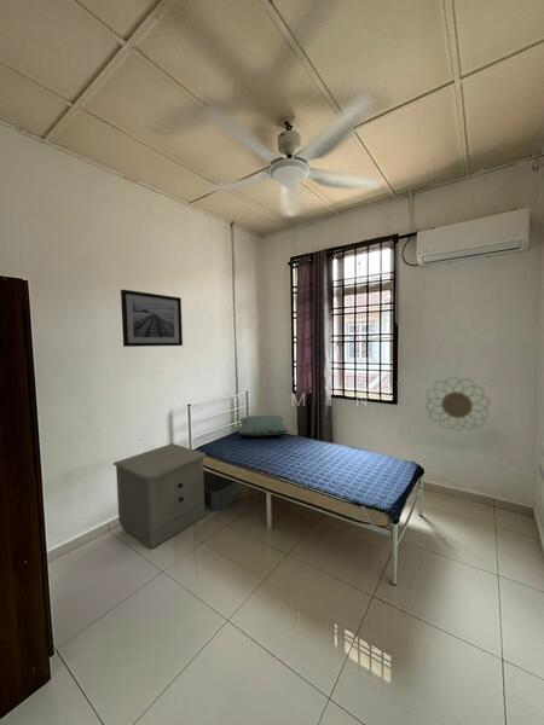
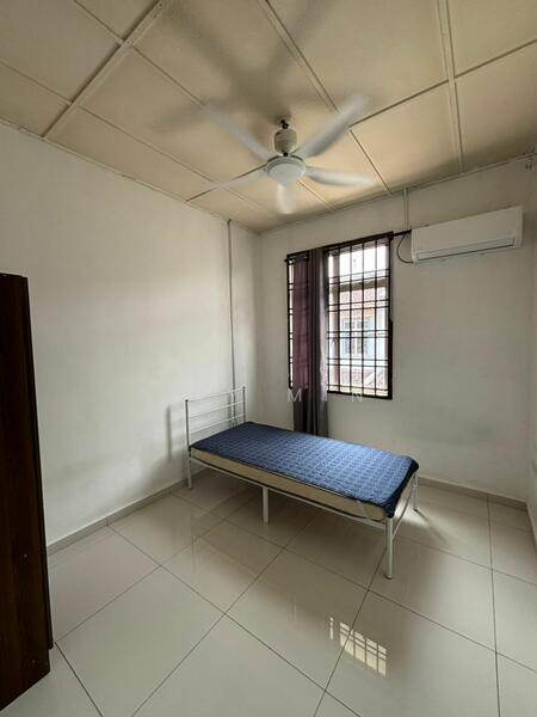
- storage bin [203,469,239,512]
- nightstand [112,442,208,550]
- decorative wall piece [424,376,492,433]
- wall art [120,289,184,348]
- pillow [237,414,290,437]
